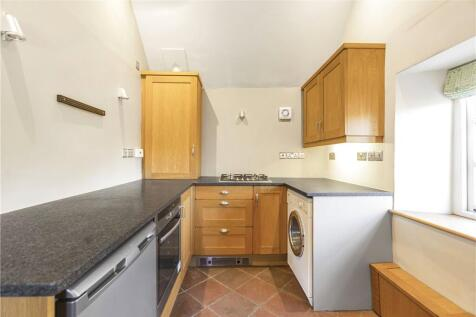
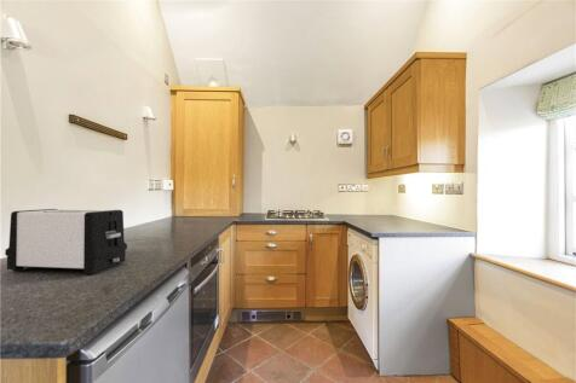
+ toaster [4,208,128,275]
